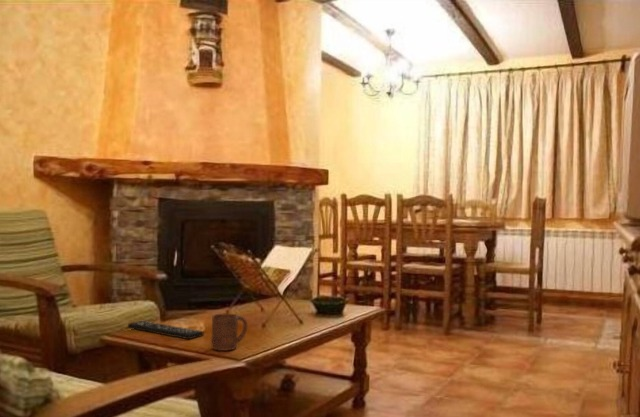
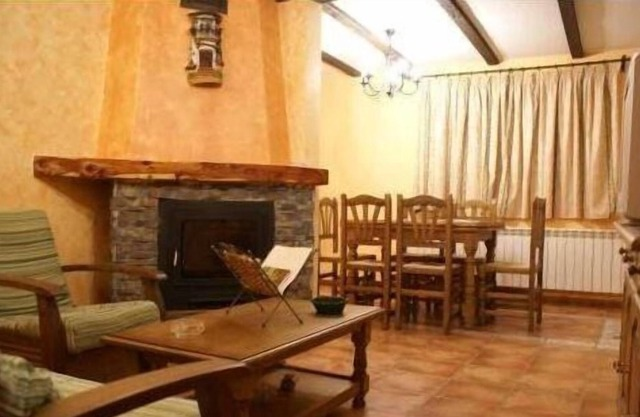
- cup [211,313,248,352]
- remote control [127,320,204,340]
